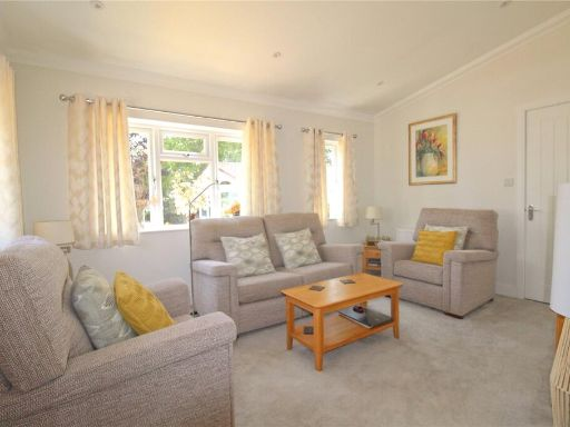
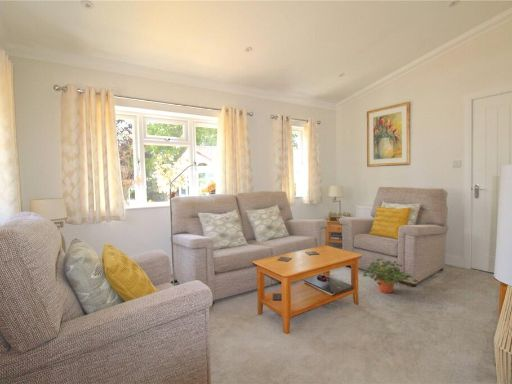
+ potted plant [362,258,419,294]
